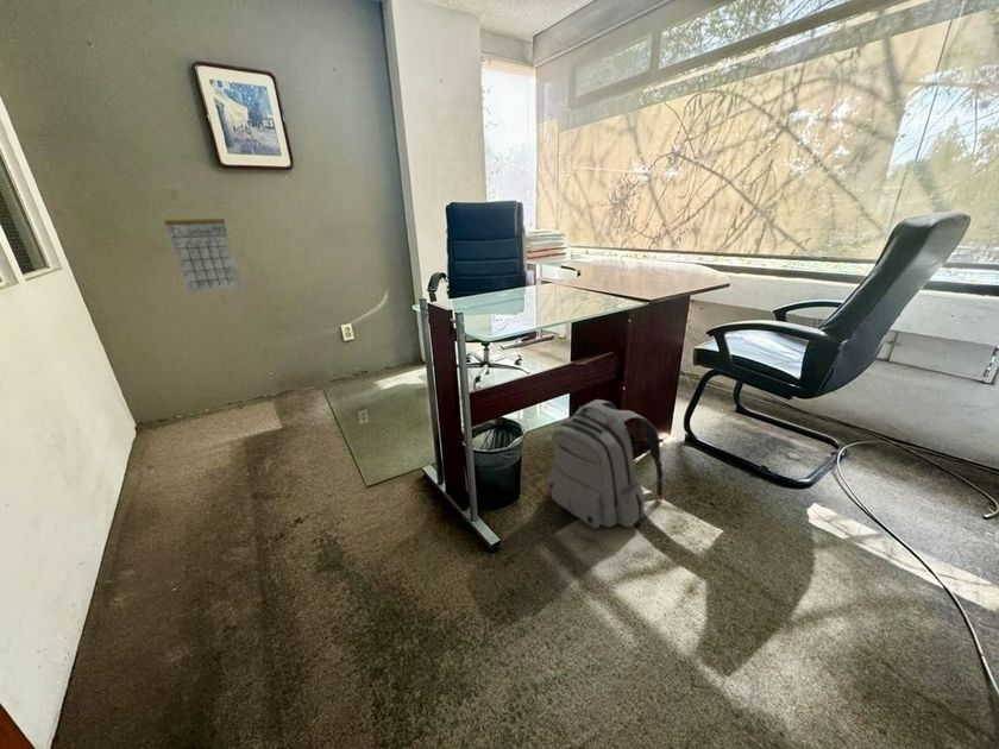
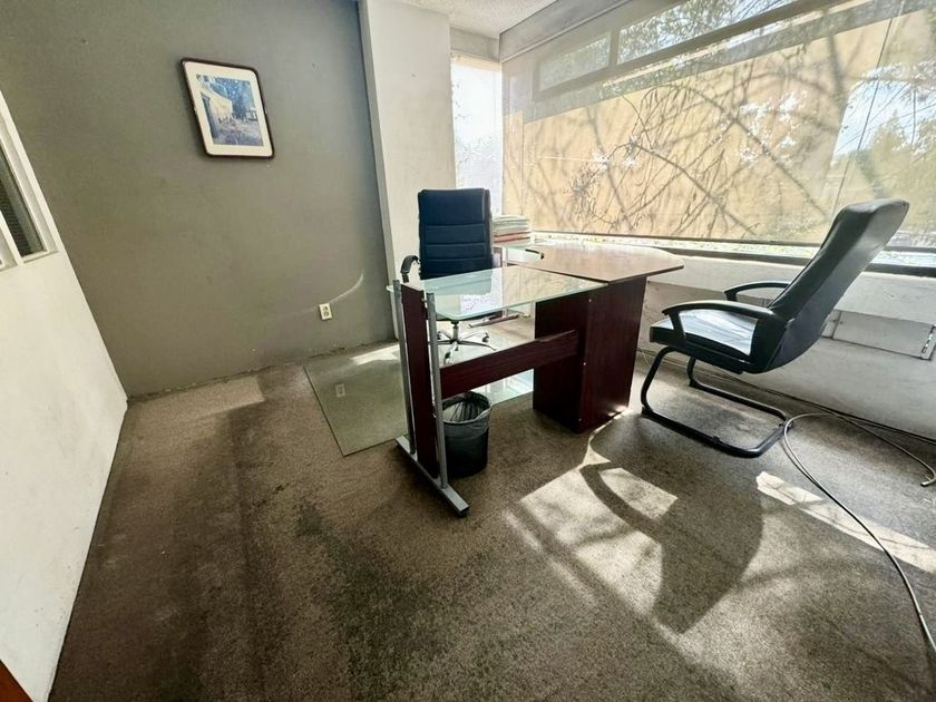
- calendar [163,203,243,294]
- backpack [545,398,664,529]
